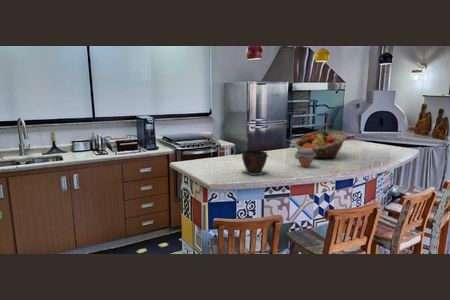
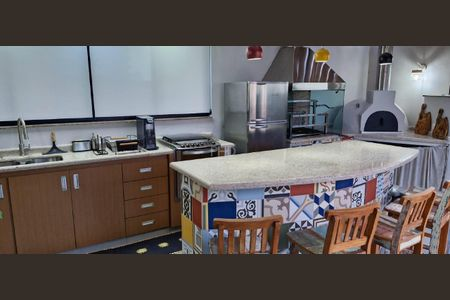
- jar [294,149,316,168]
- bowl [241,149,269,177]
- fruit basket [293,129,349,160]
